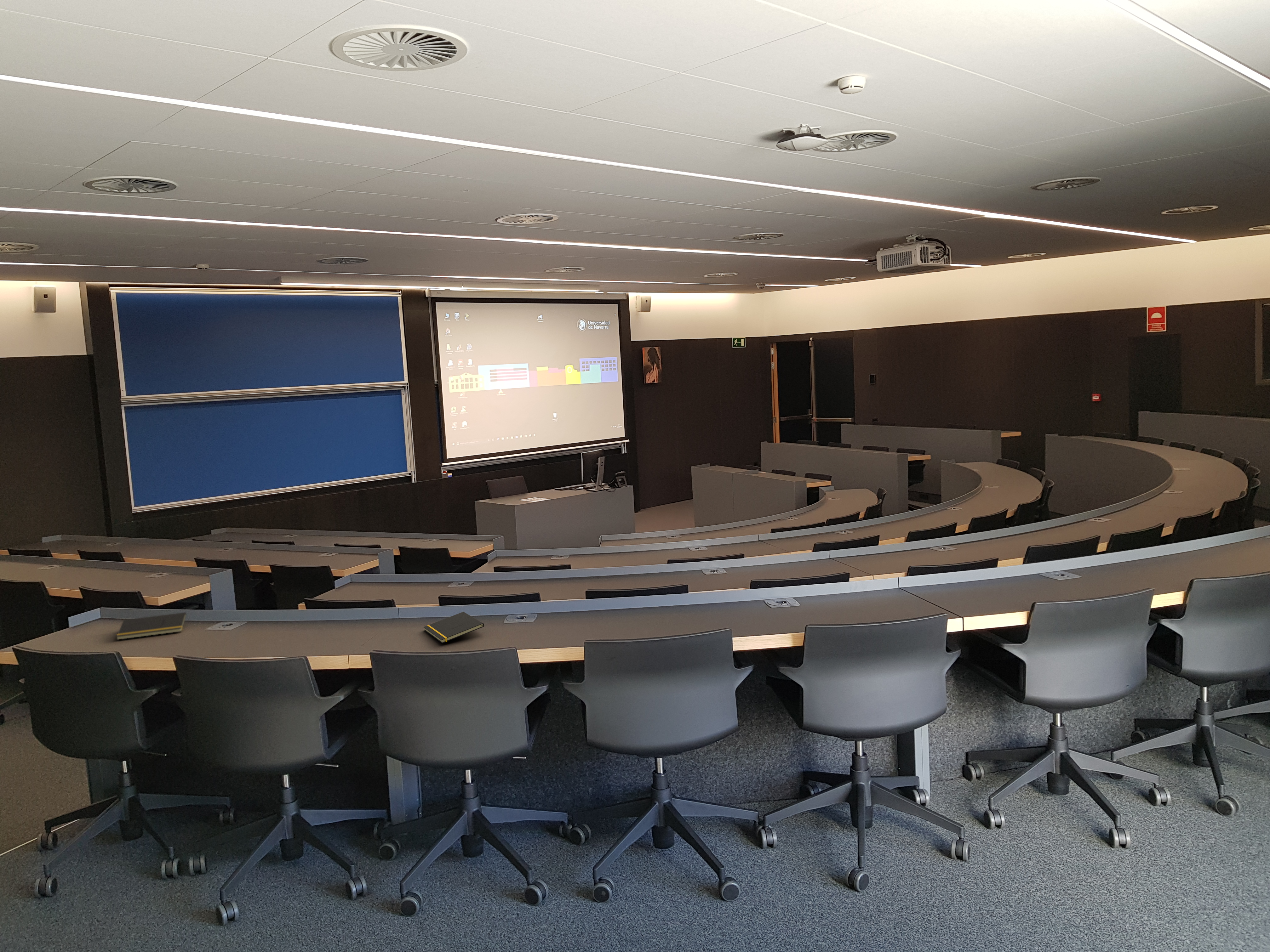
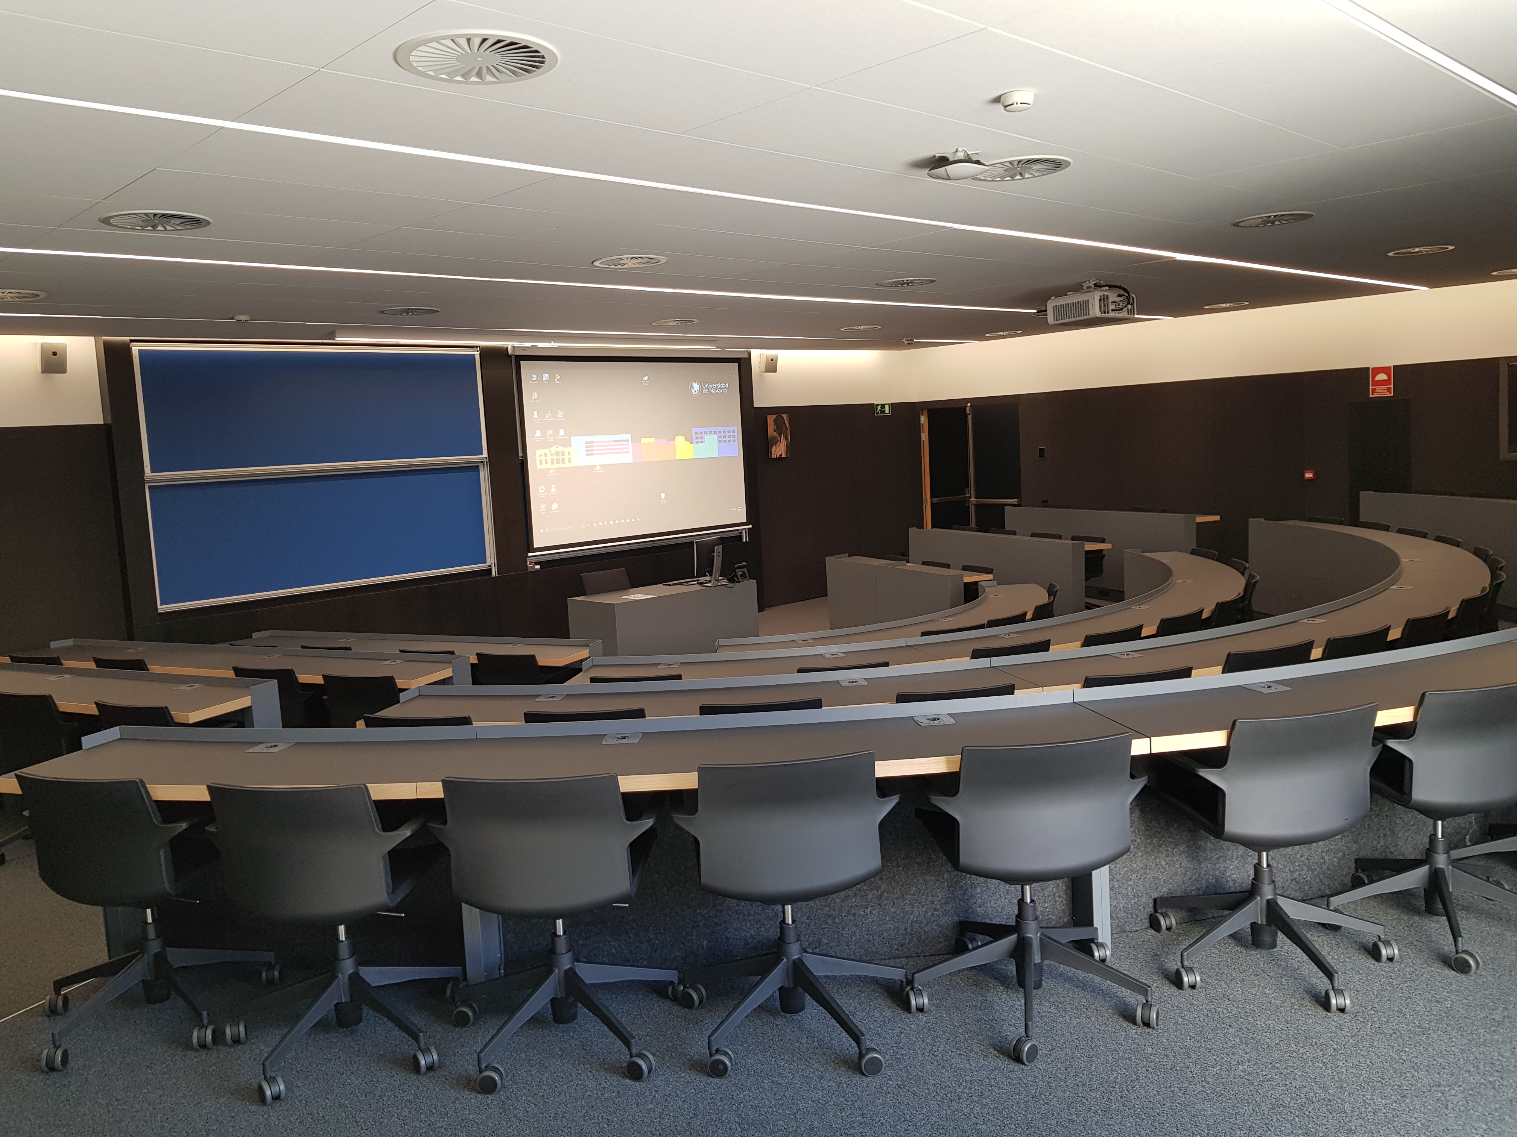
- notepad [423,611,484,643]
- notepad [116,612,187,640]
